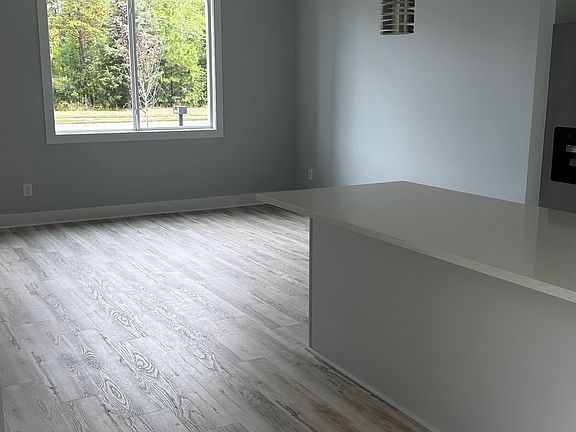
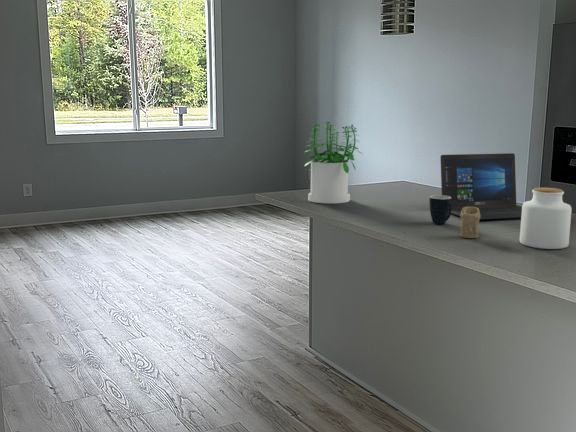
+ laptop [439,152,522,221]
+ candle [460,207,480,239]
+ potted plant [304,121,363,204]
+ jar [519,187,573,250]
+ mug [428,194,452,225]
